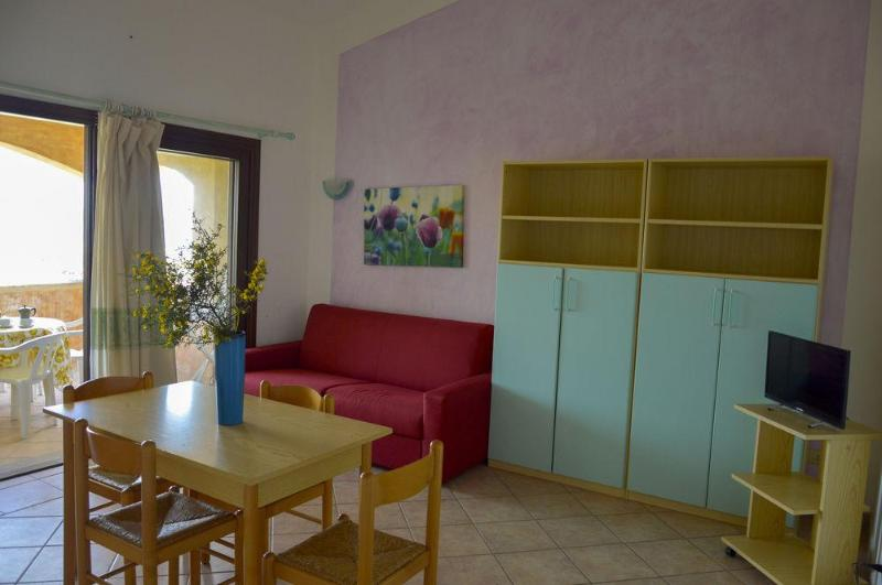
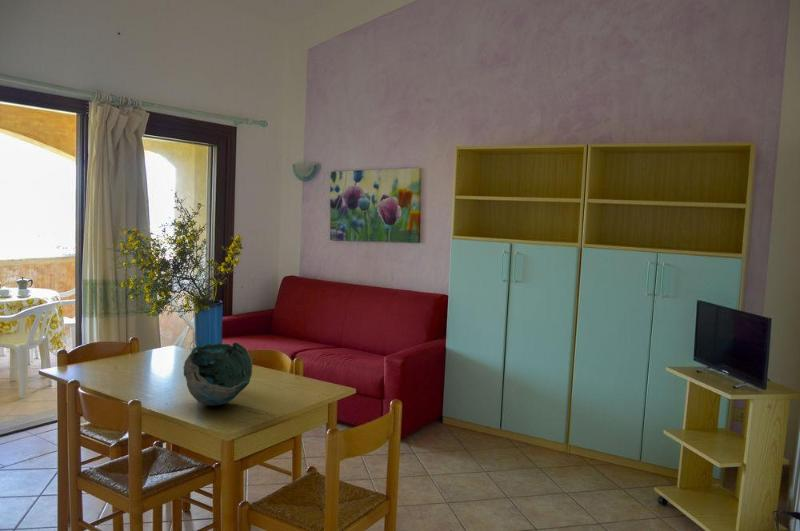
+ decorative bowl [182,341,254,407]
